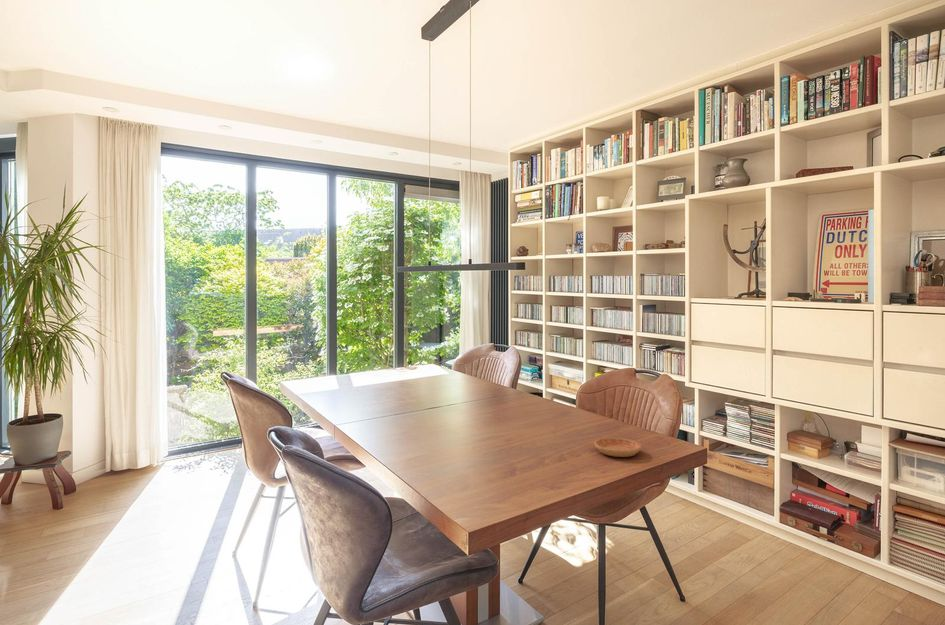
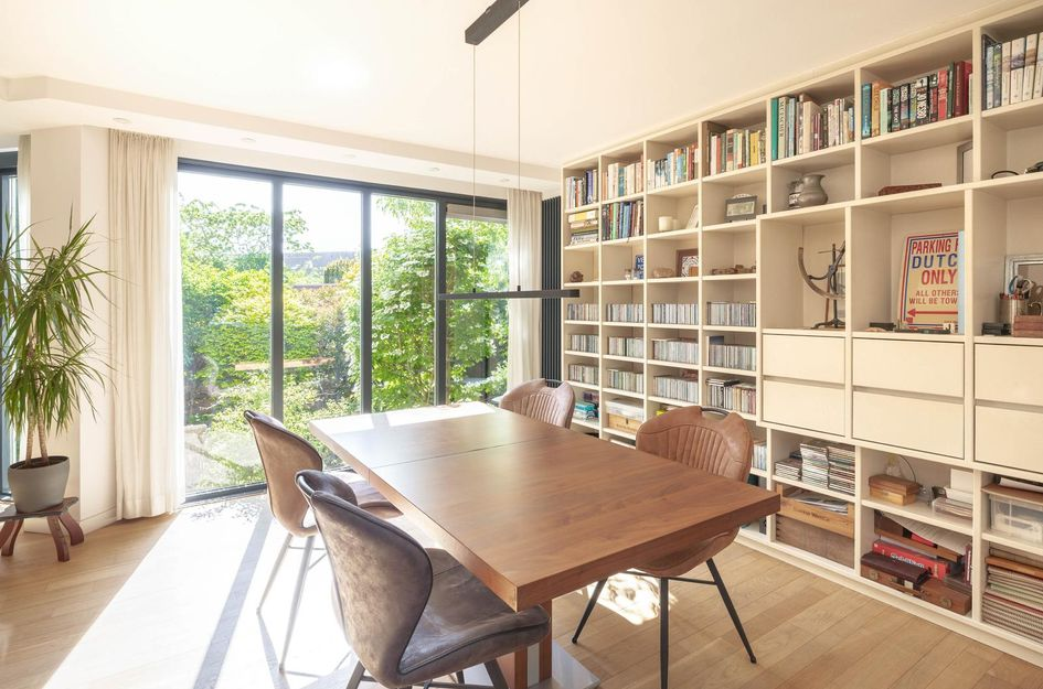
- saucer [594,437,642,458]
